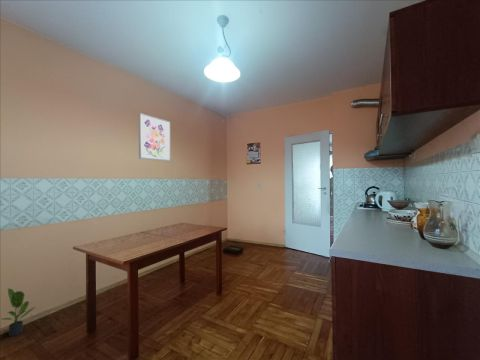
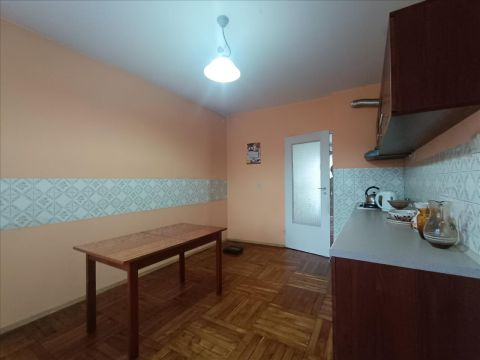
- potted plant [2,287,36,337]
- wall art [138,112,171,162]
